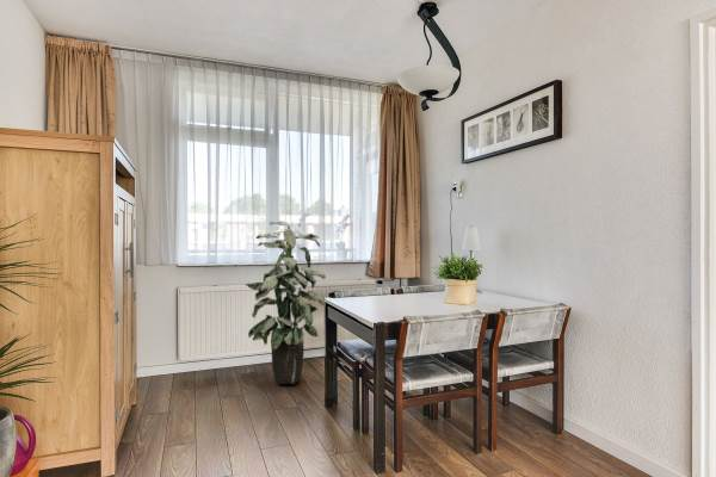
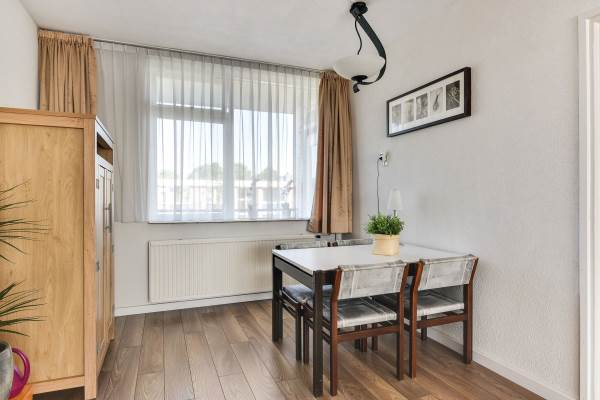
- indoor plant [245,219,327,385]
